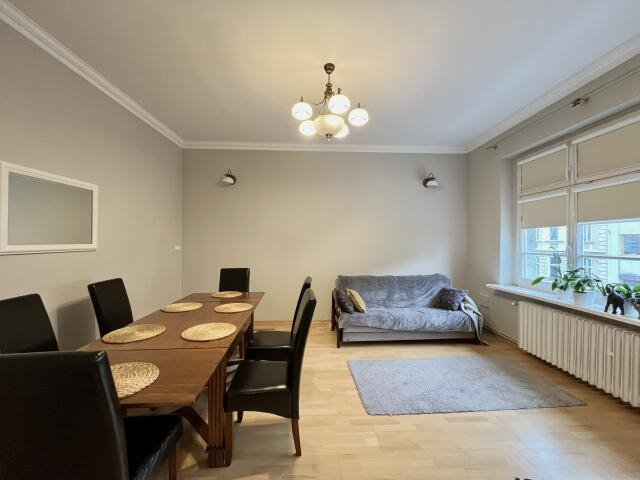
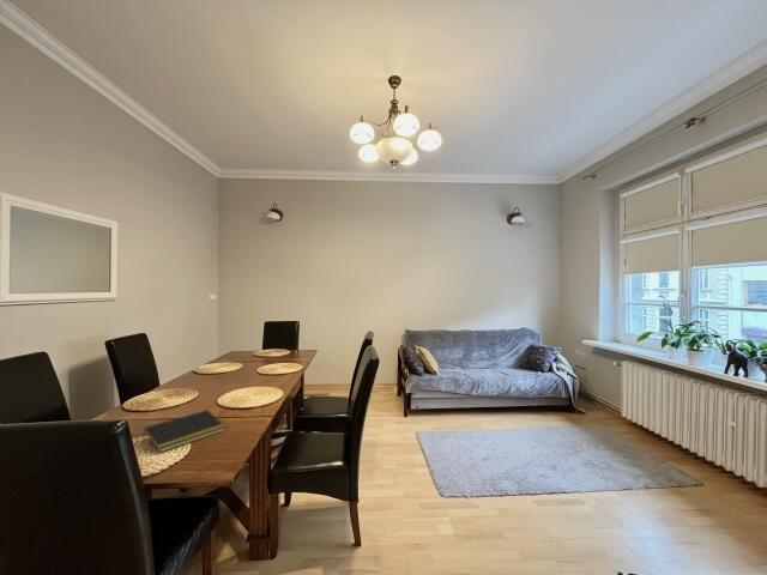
+ notepad [141,408,227,454]
